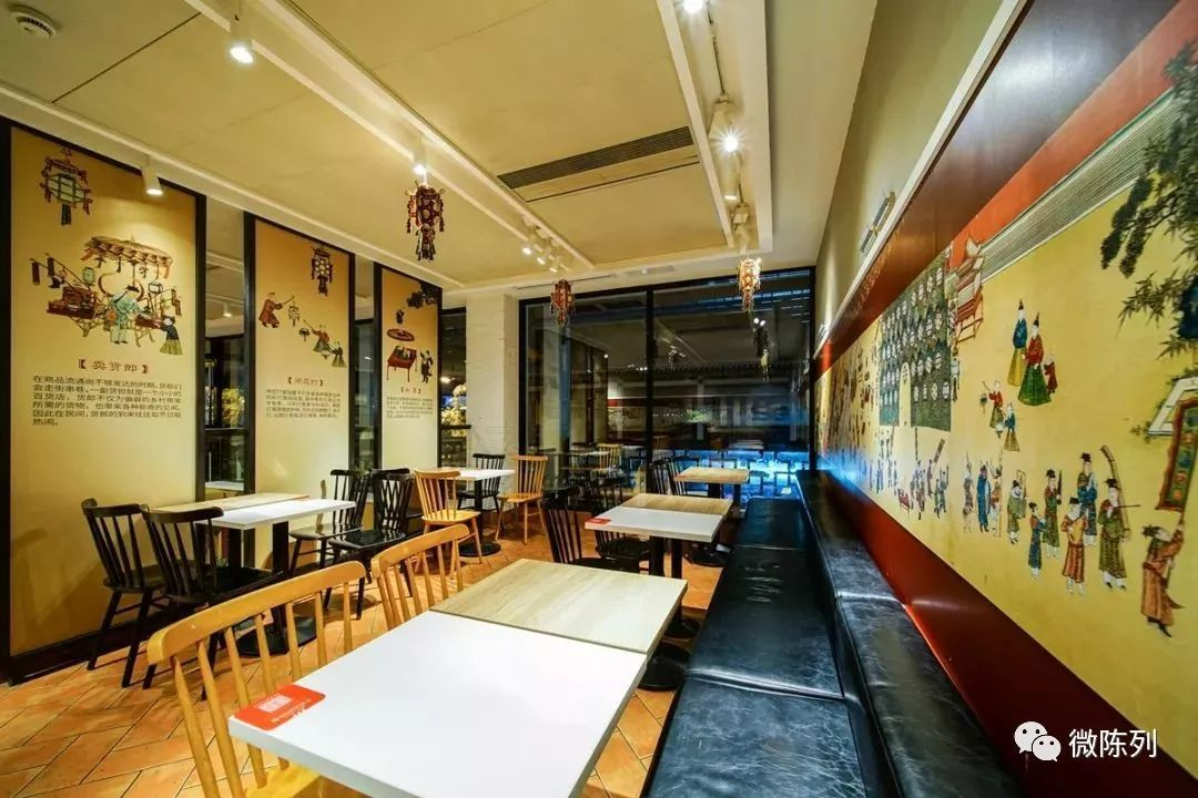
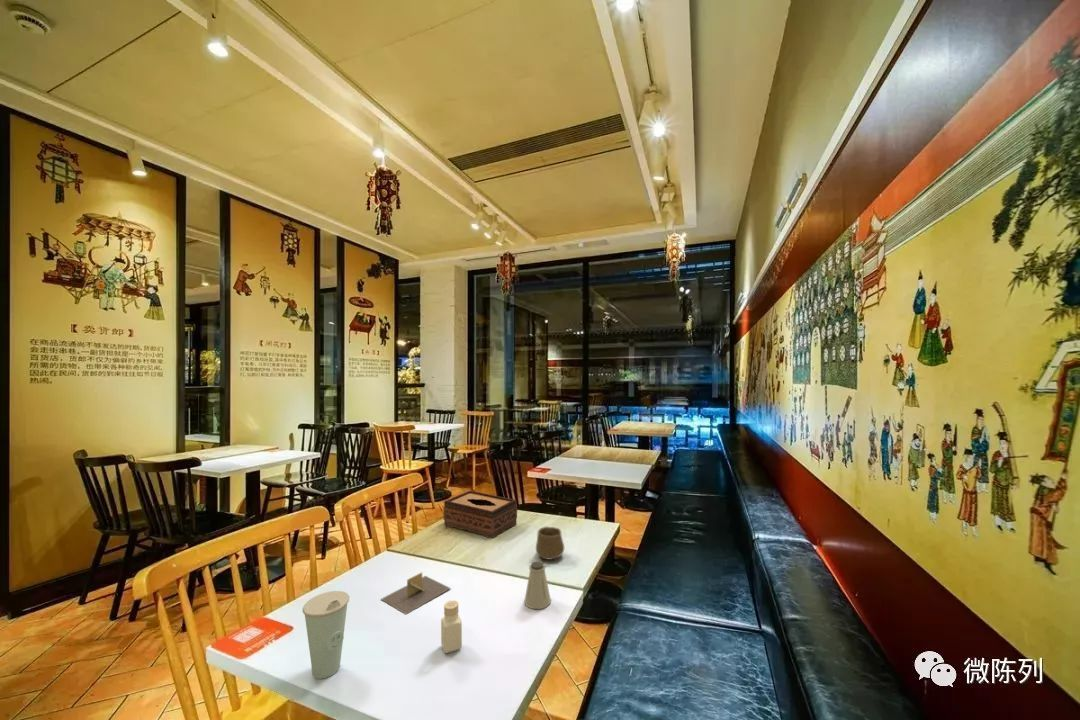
+ pepper shaker [440,599,463,654]
+ saltshaker [523,560,552,610]
+ tissue box [442,490,518,540]
+ cup [301,590,350,680]
+ napkin holder [380,571,451,615]
+ cup [535,526,565,561]
